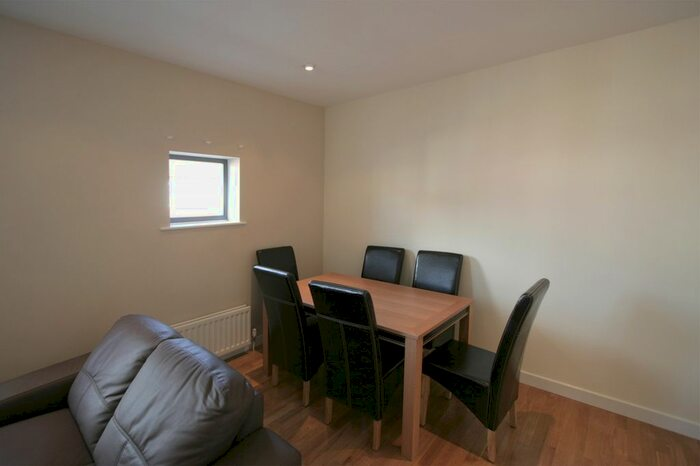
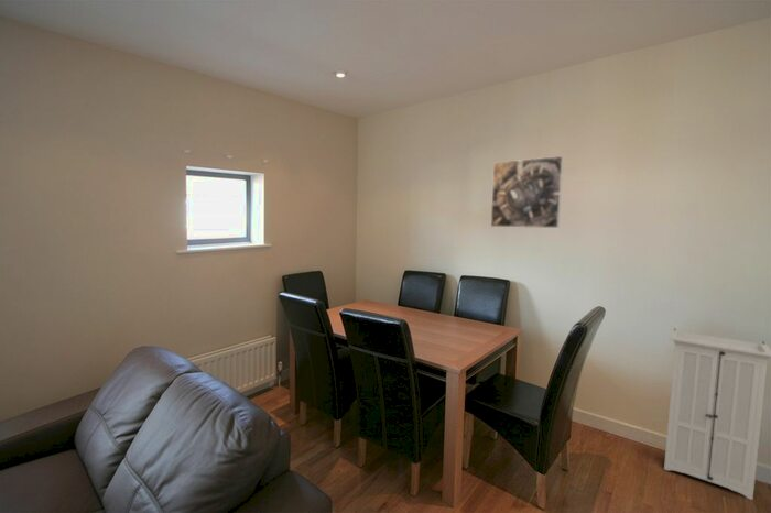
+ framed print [489,155,565,229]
+ storage cabinet [663,327,771,501]
